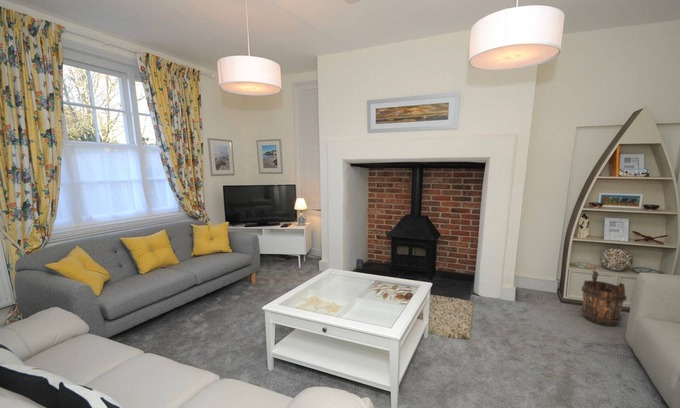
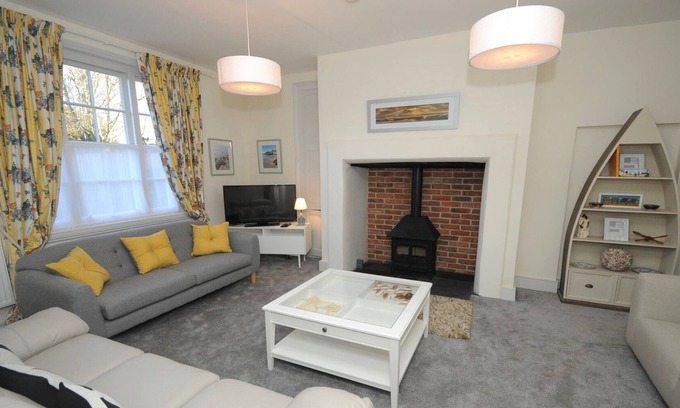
- bucket [580,261,628,327]
